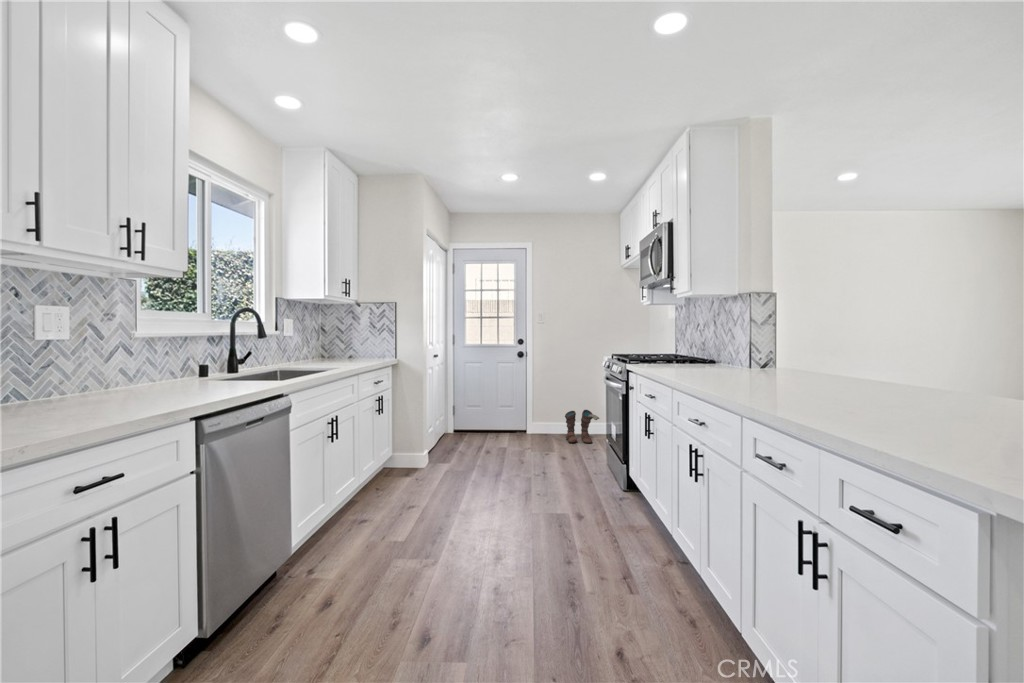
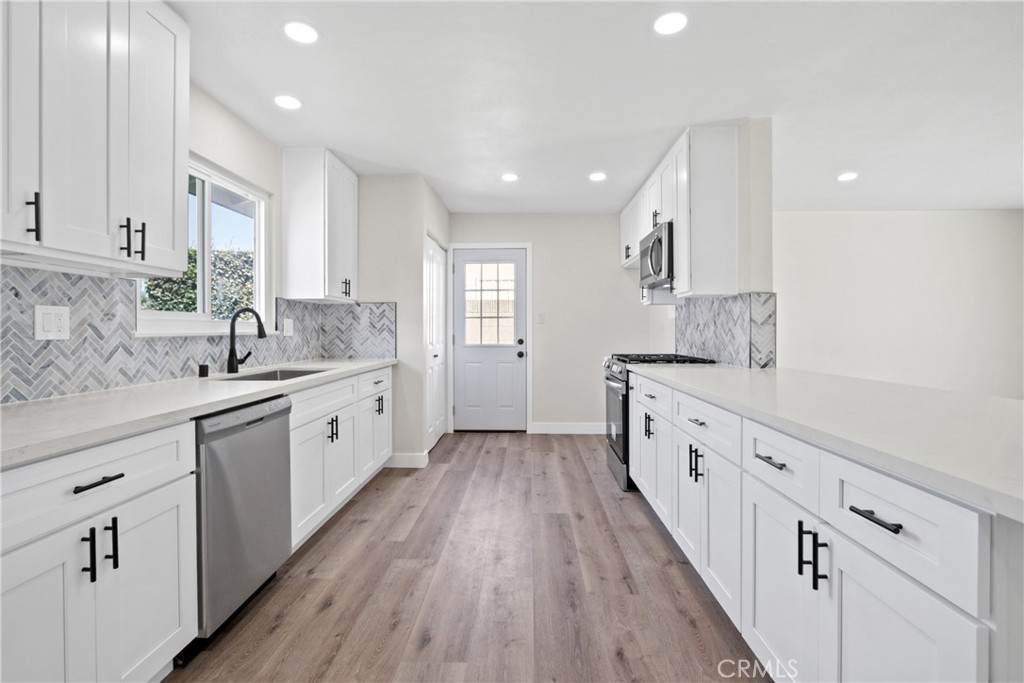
- boots [564,409,601,444]
